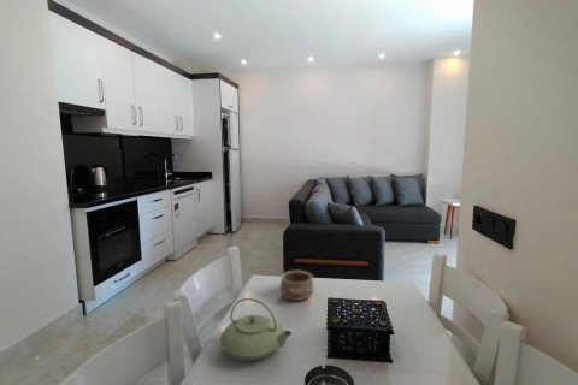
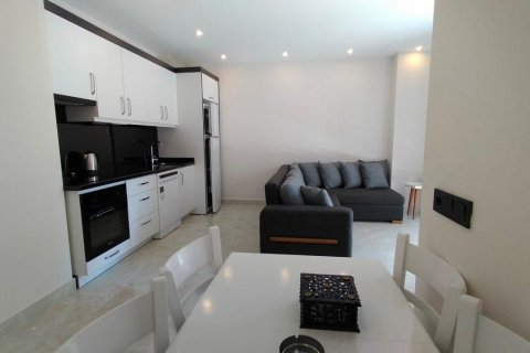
- teapot [219,297,293,361]
- pottery [279,270,314,302]
